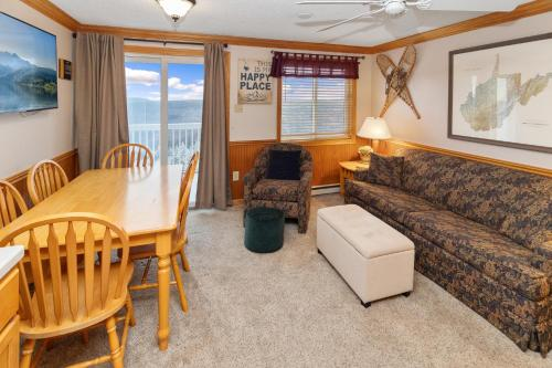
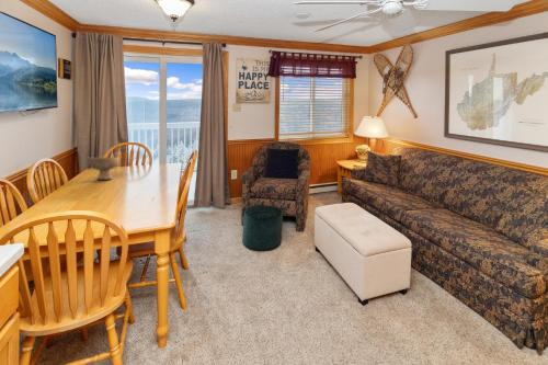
+ bowl [85,155,121,181]
